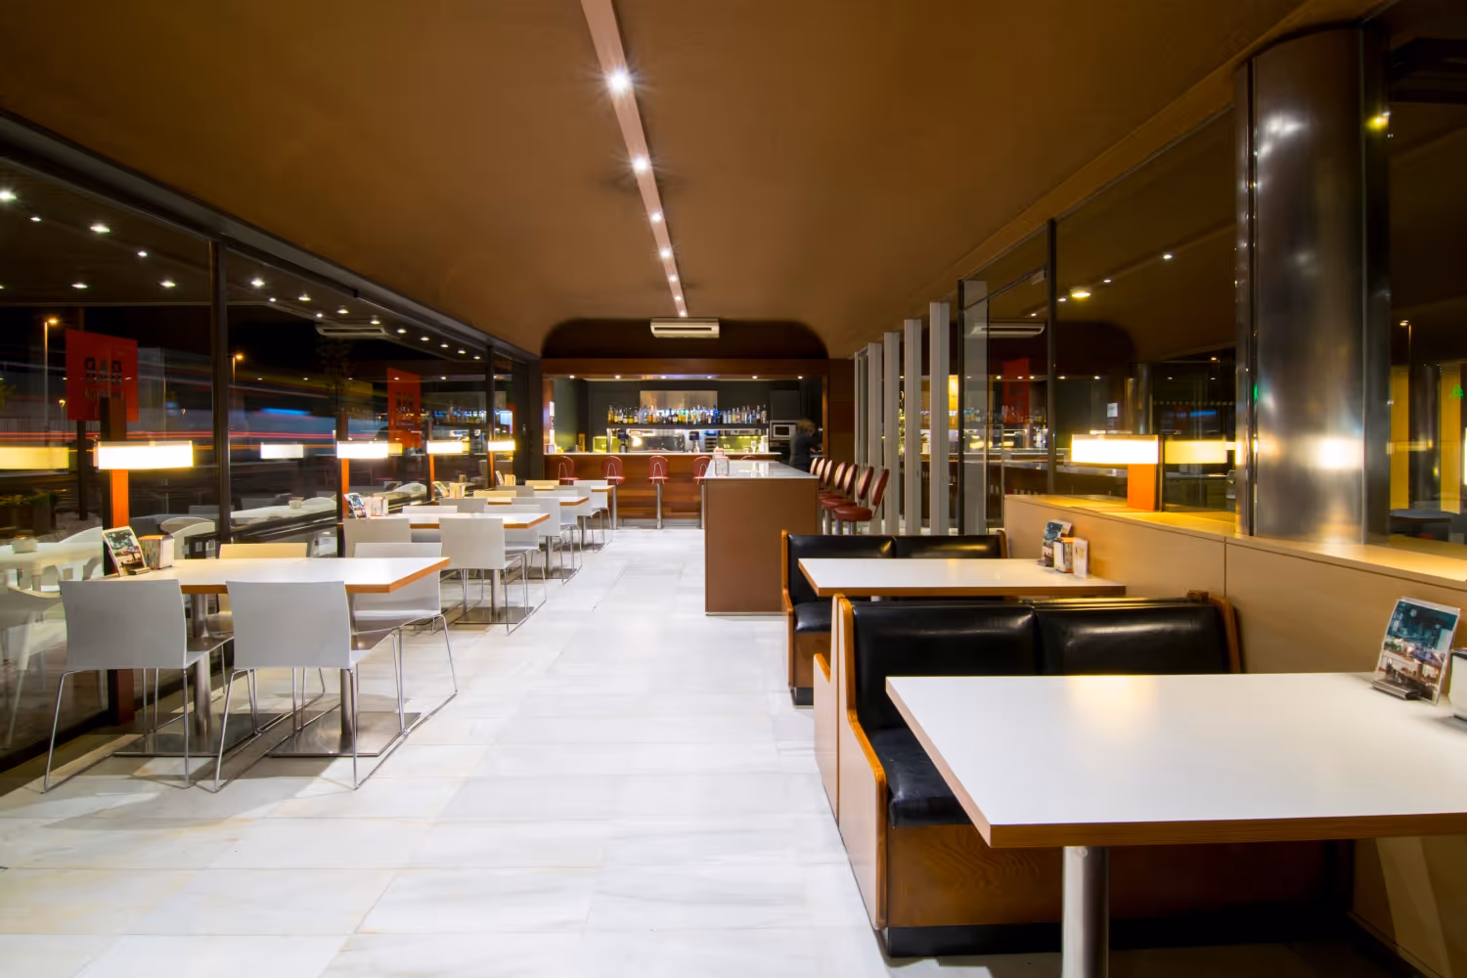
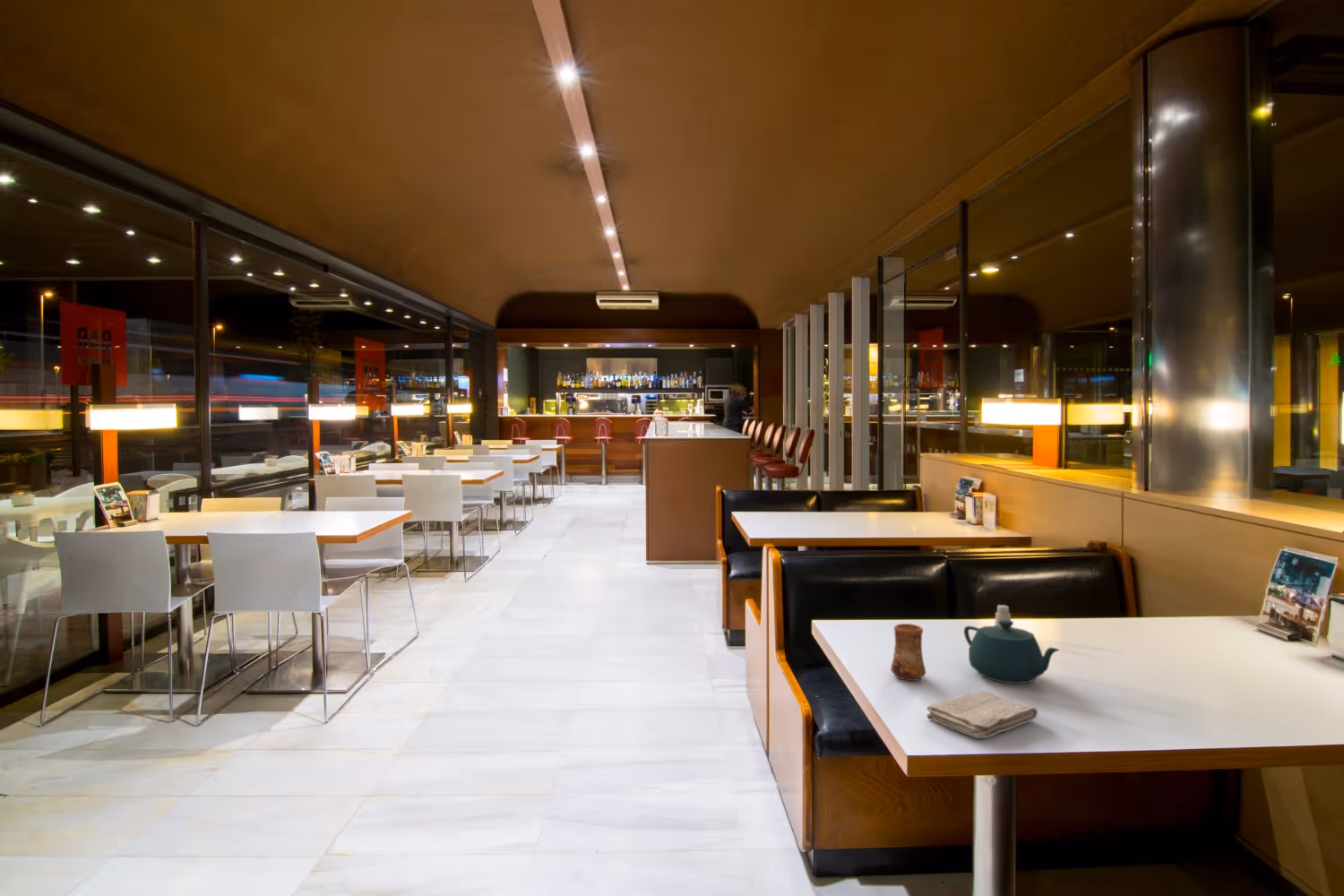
+ saltshaker [994,604,1012,627]
+ teapot [963,620,1061,685]
+ cup [890,623,926,682]
+ washcloth [926,690,1038,739]
